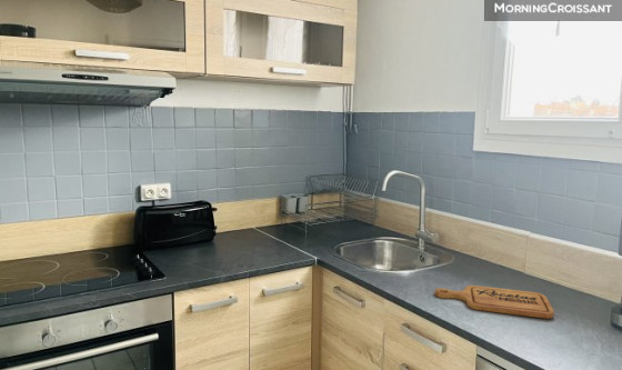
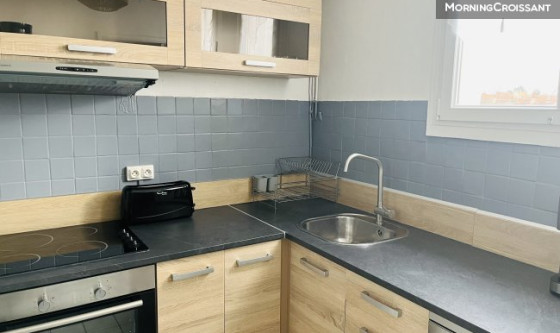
- cutting board [434,284,555,320]
